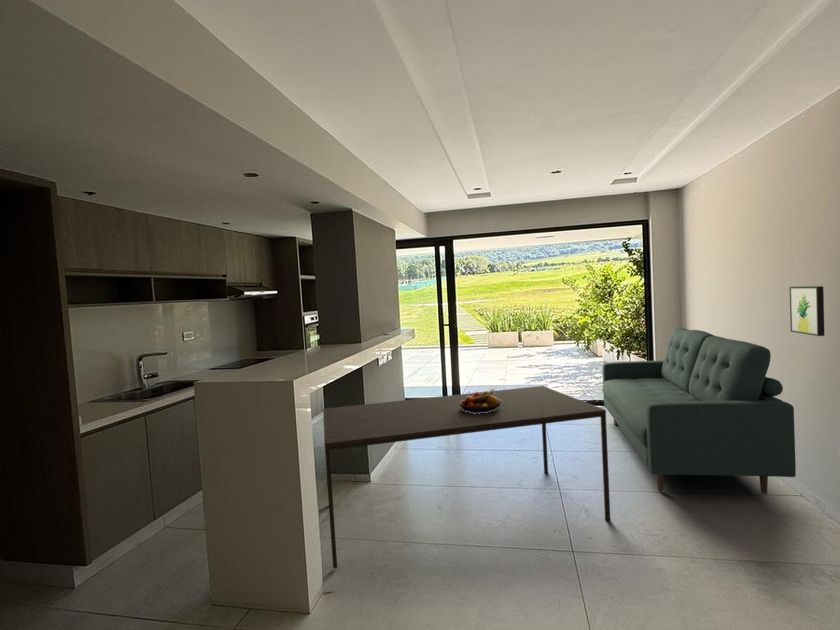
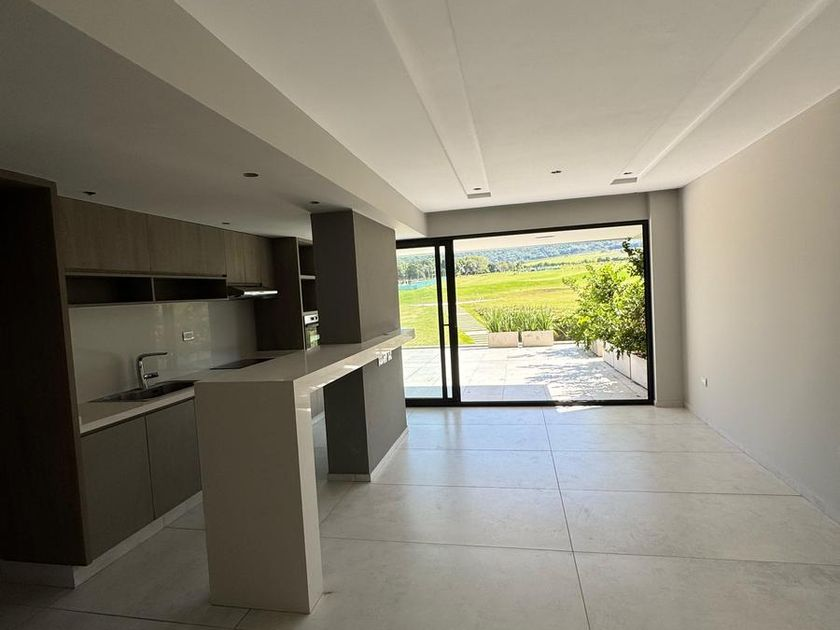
- wall art [789,285,825,337]
- dining table [322,385,611,569]
- fruit bowl [460,388,501,414]
- sofa [601,327,797,495]
